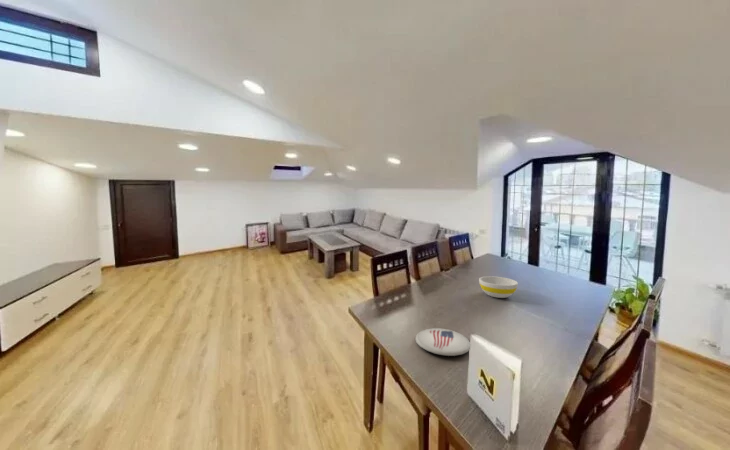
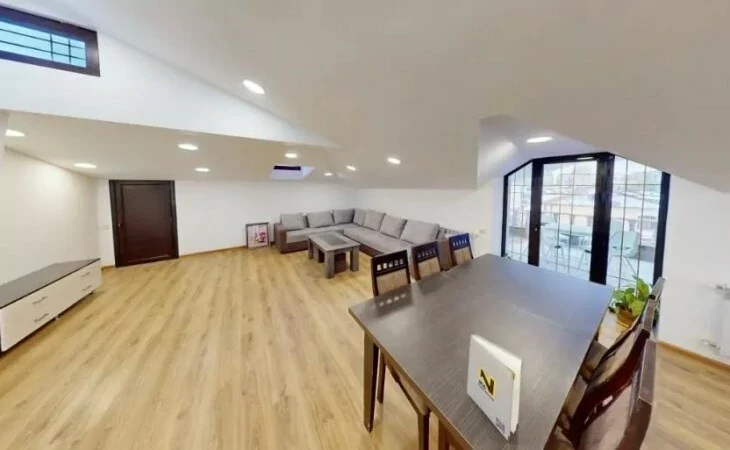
- bowl [478,275,519,299]
- plate [414,327,471,357]
